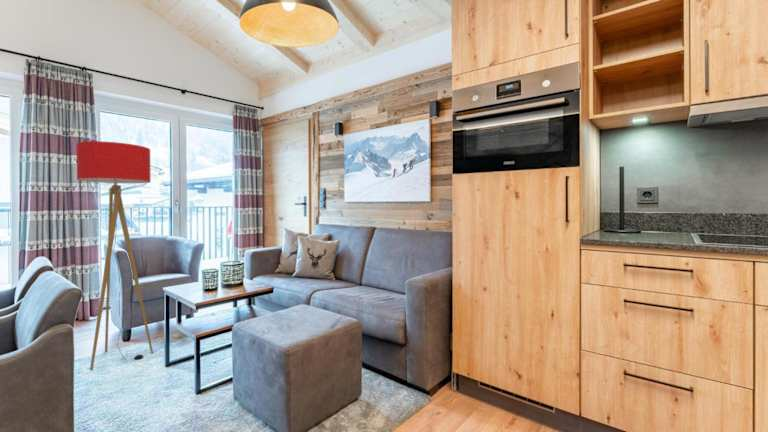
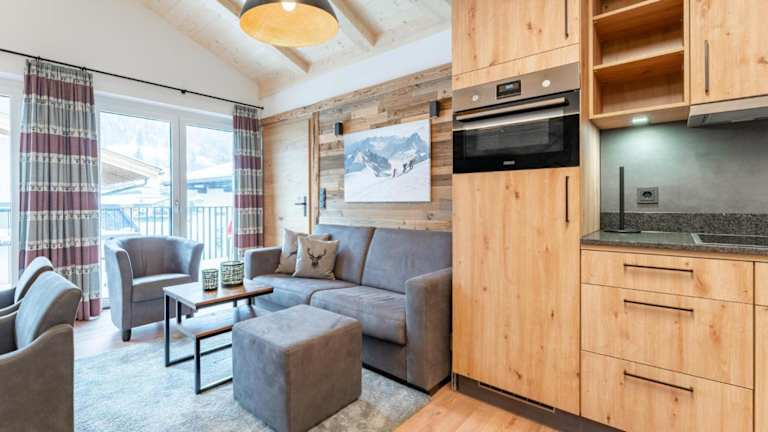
- floor lamp [76,140,154,372]
